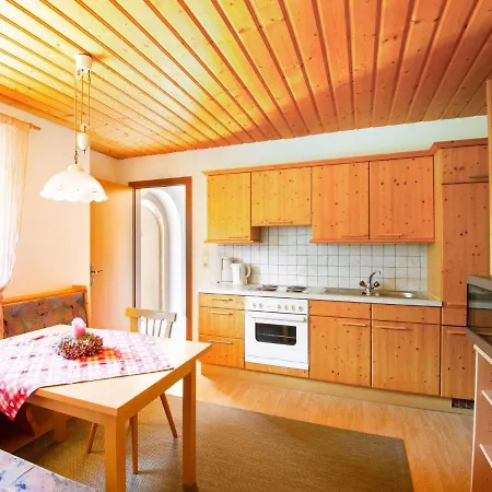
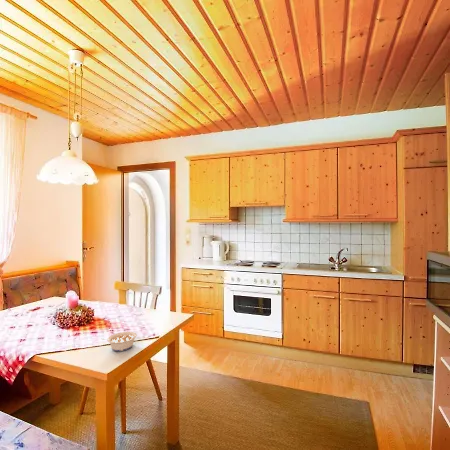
+ legume [100,331,138,352]
